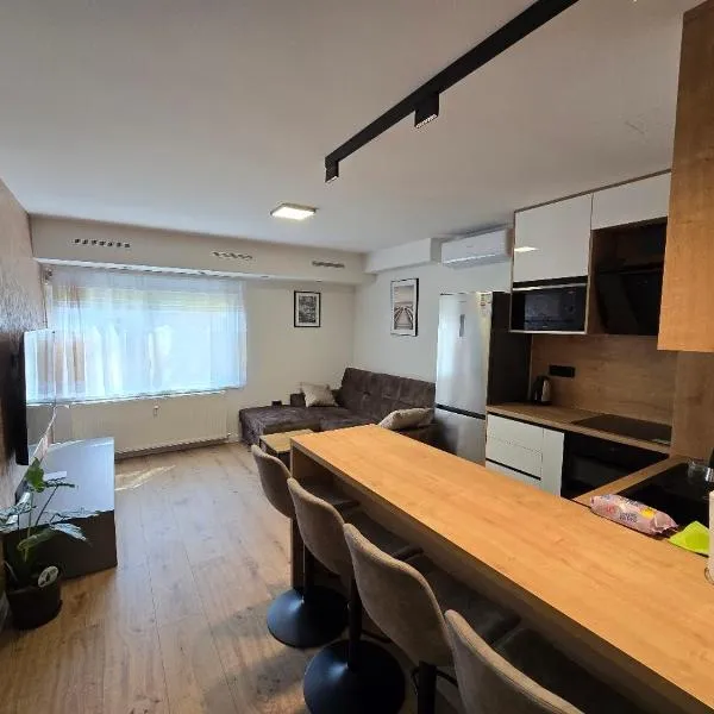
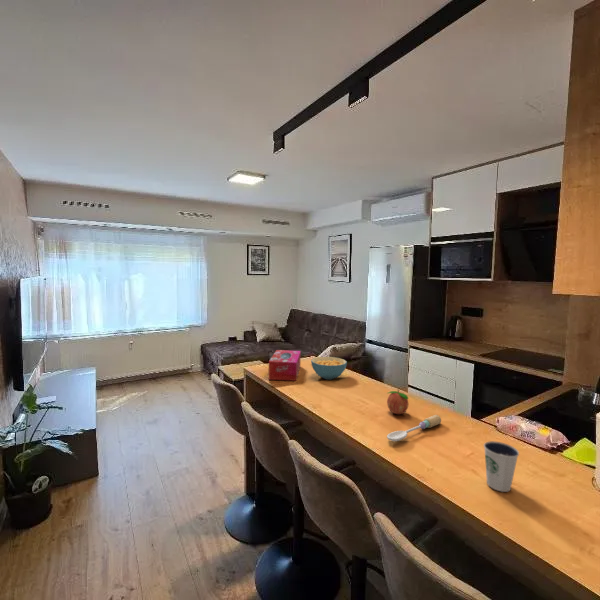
+ dixie cup [483,440,520,493]
+ tissue box [268,349,302,382]
+ cereal bowl [310,356,348,381]
+ spoon [386,414,442,442]
+ fruit [386,389,410,415]
